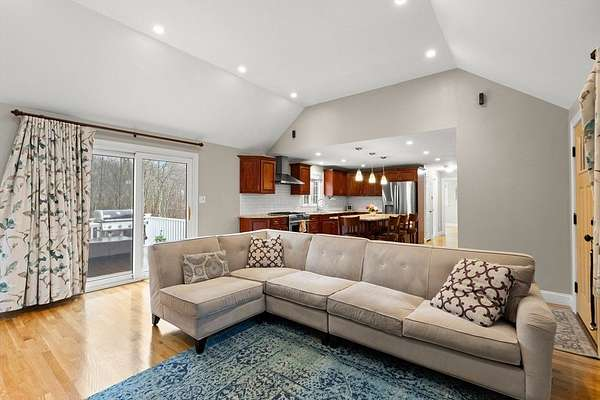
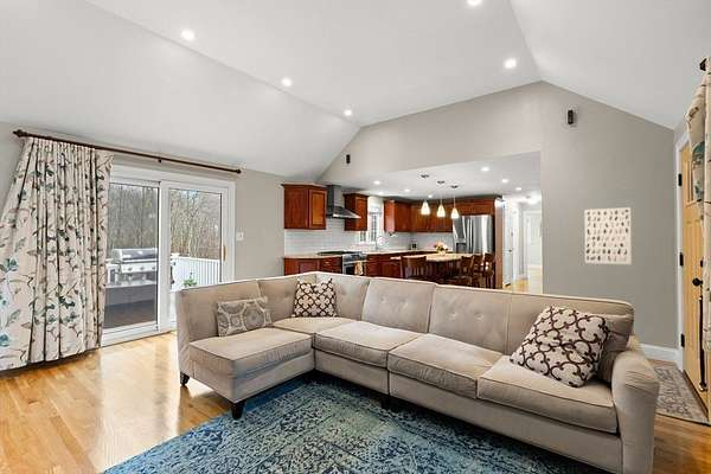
+ wall art [584,206,633,265]
